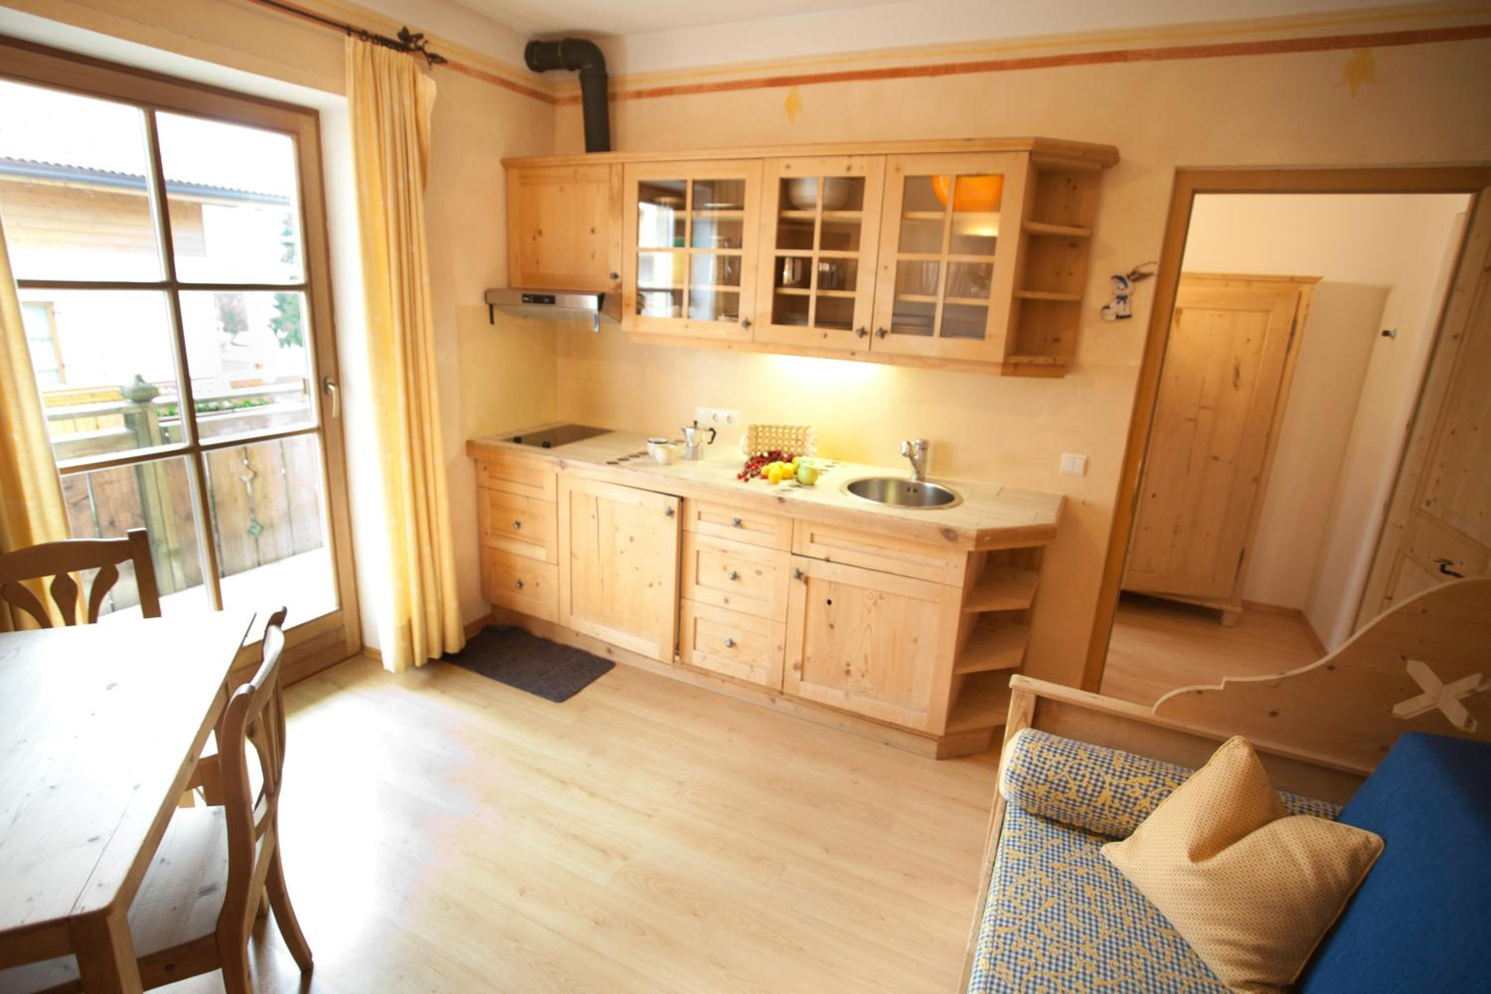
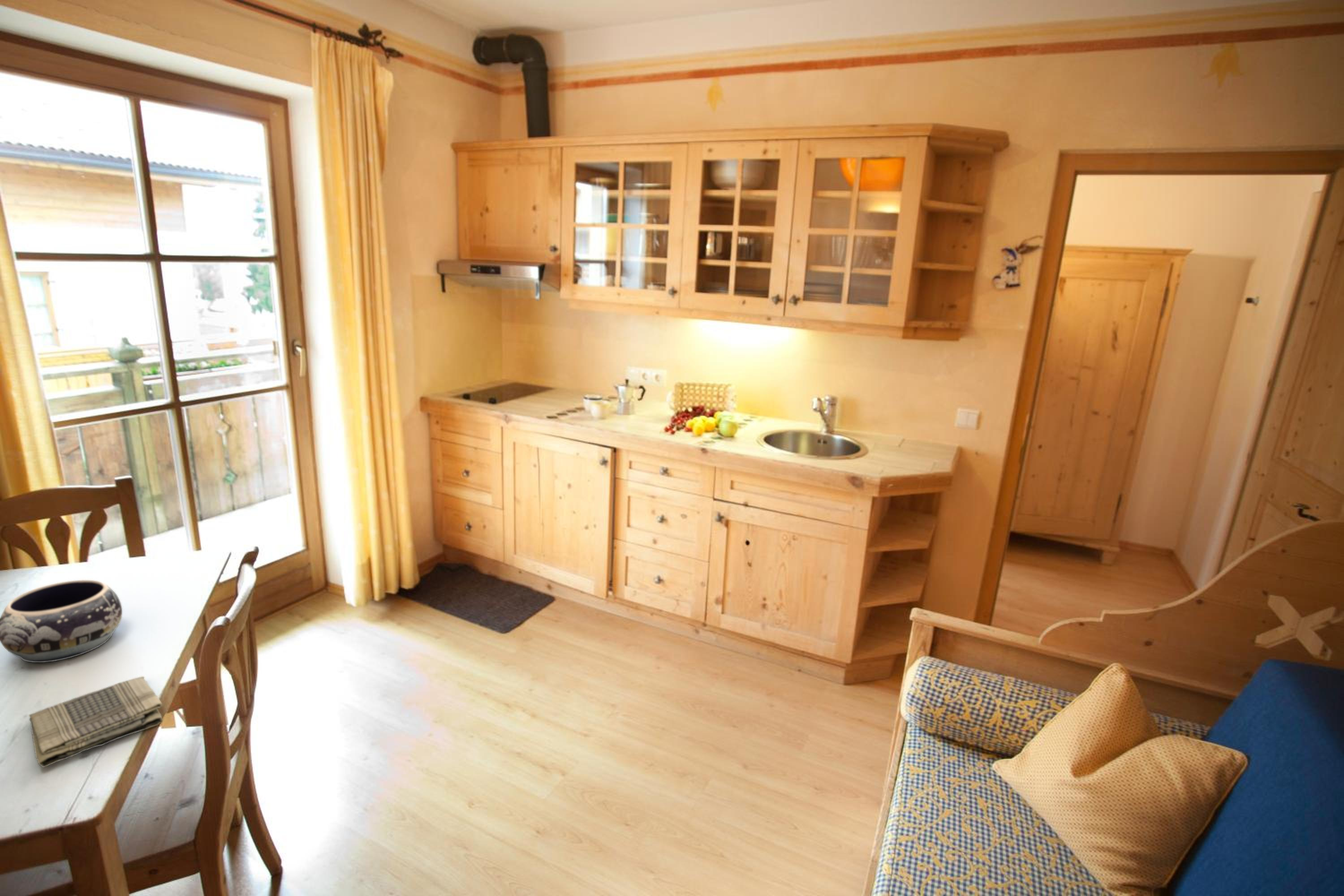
+ dish towel [28,676,163,768]
+ decorative bowl [0,580,123,663]
